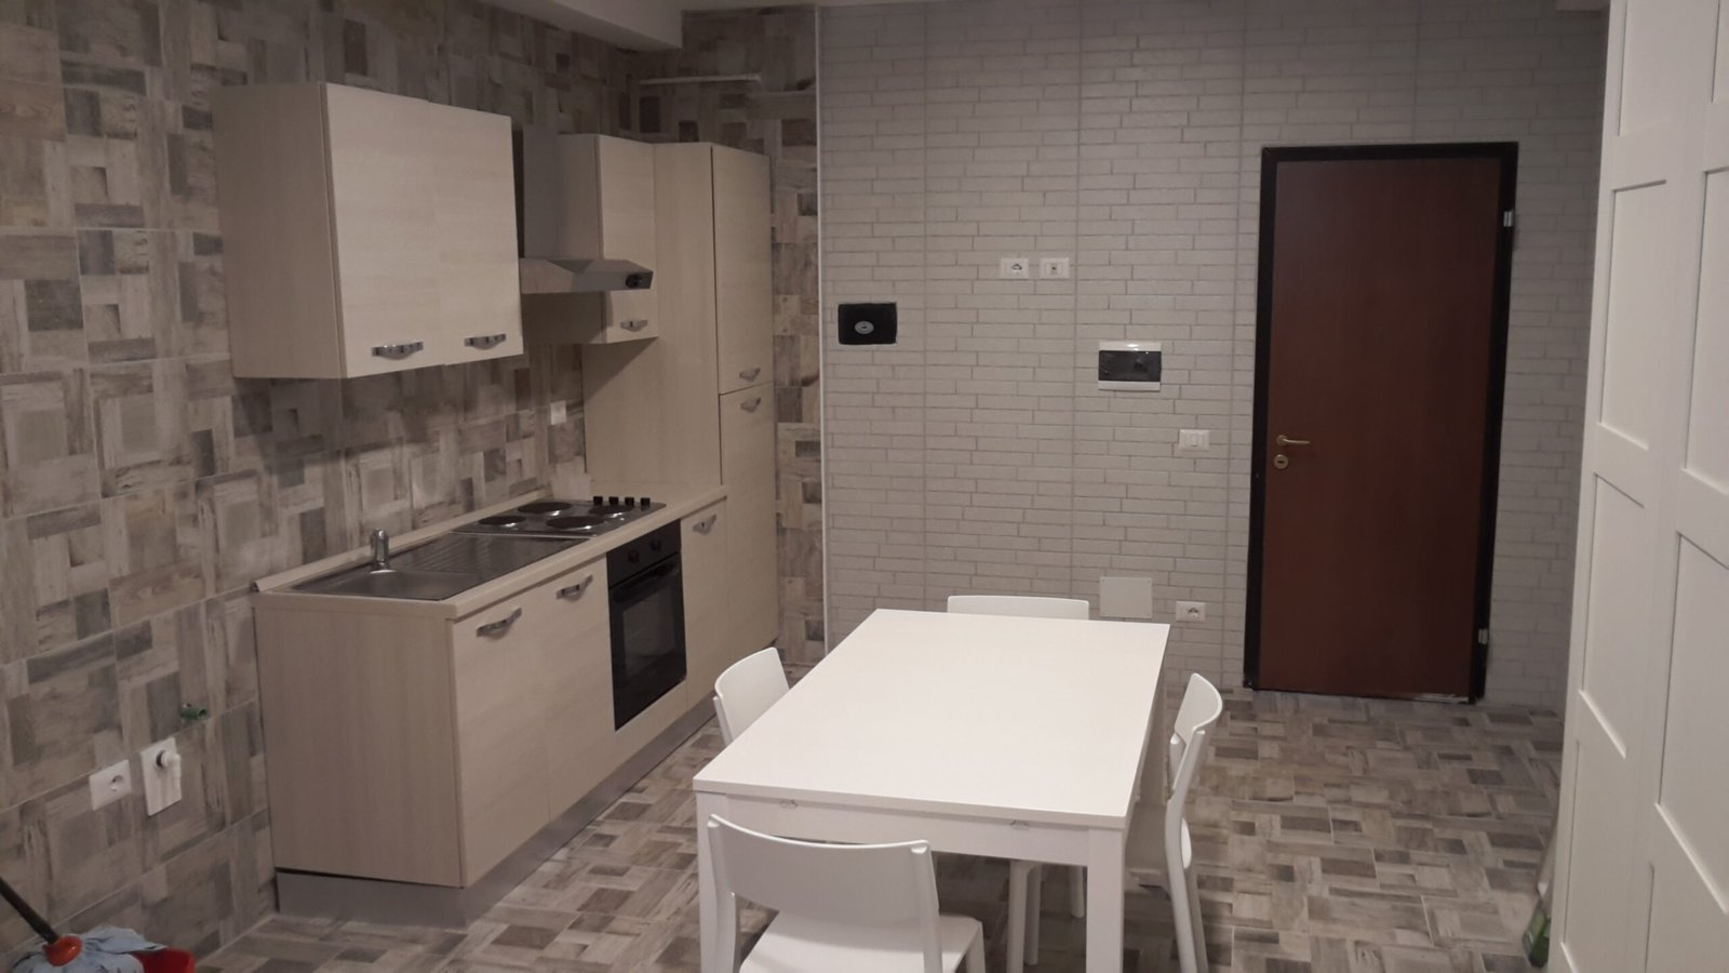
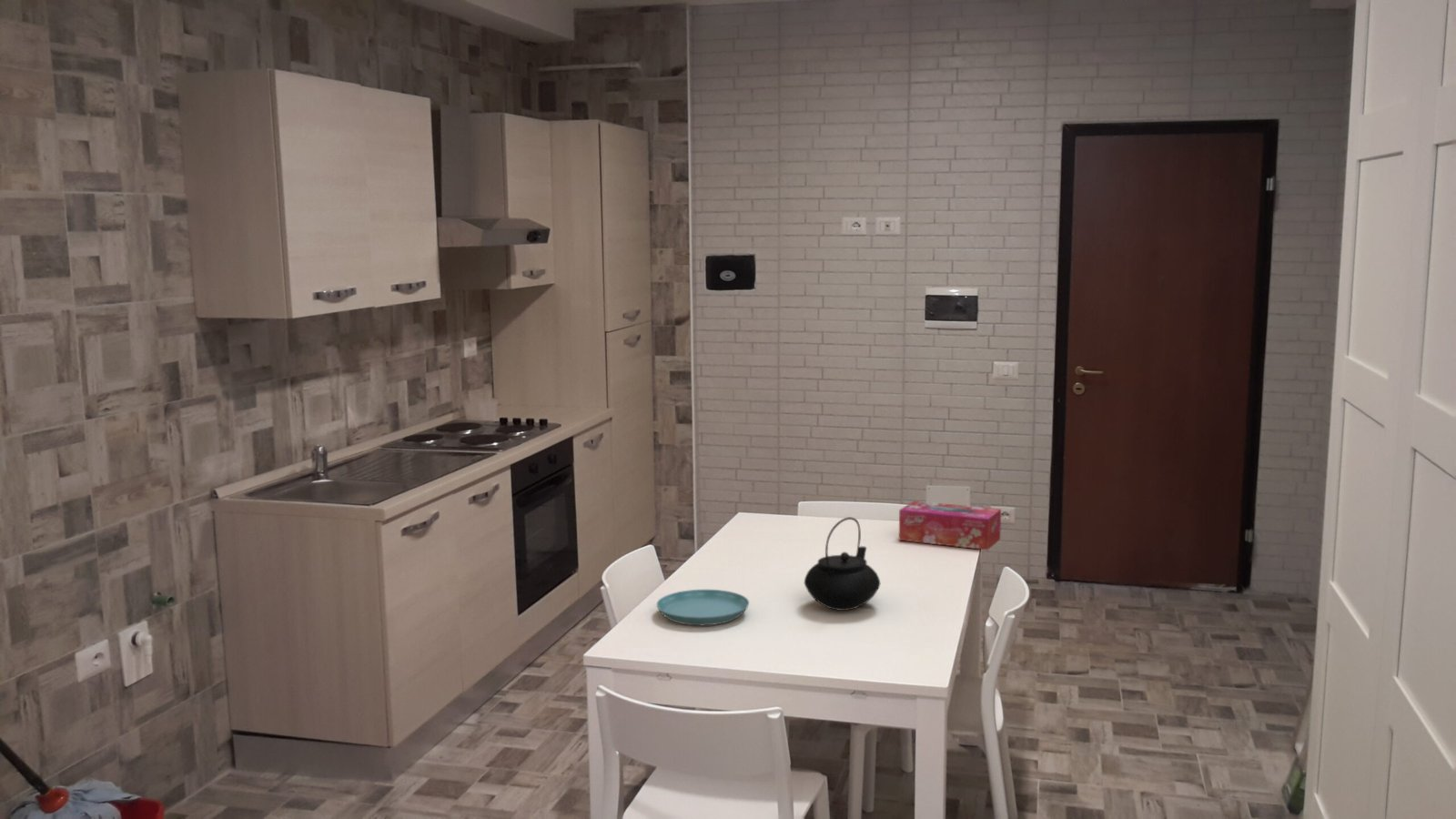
+ tissue box [898,501,1002,551]
+ teapot [804,516,881,612]
+ saucer [656,589,750,626]
